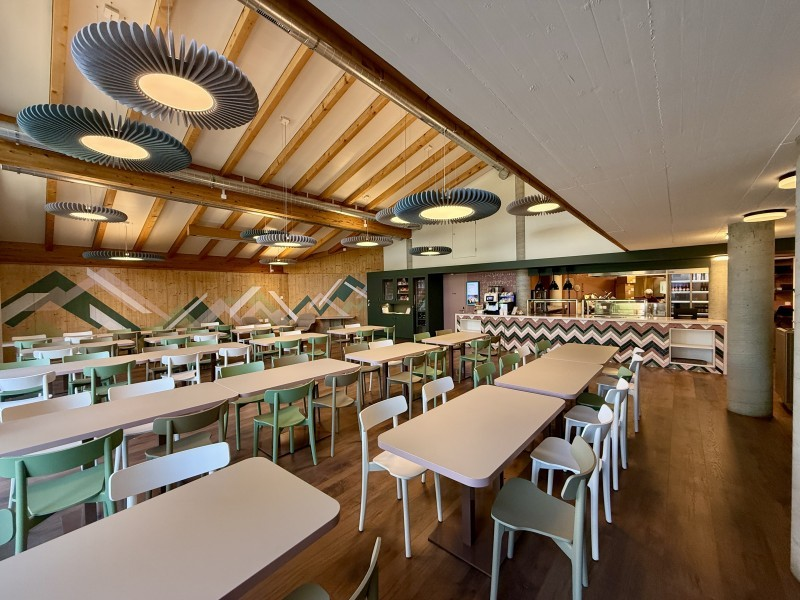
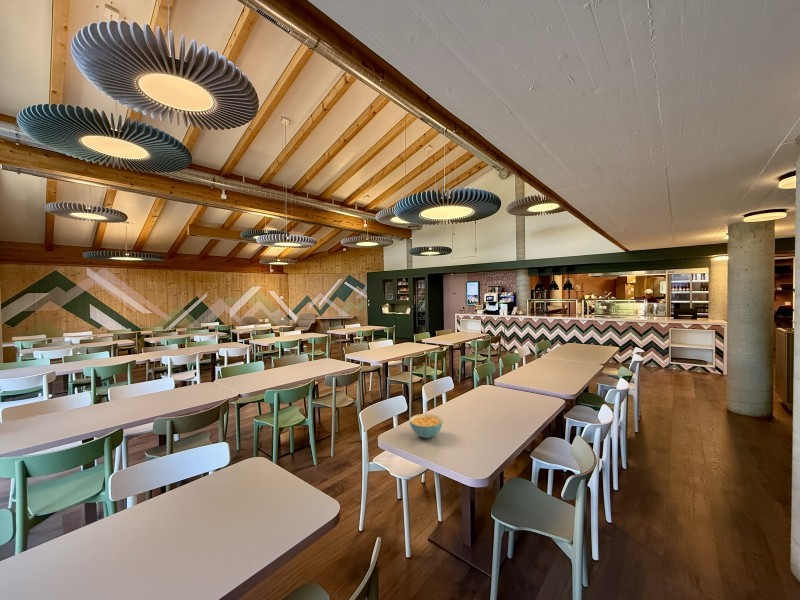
+ cereal bowl [408,413,444,439]
